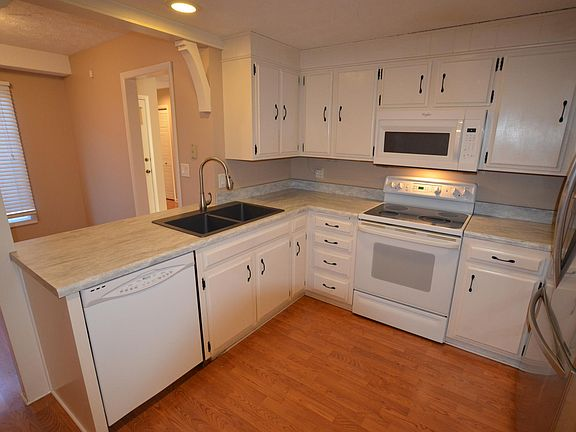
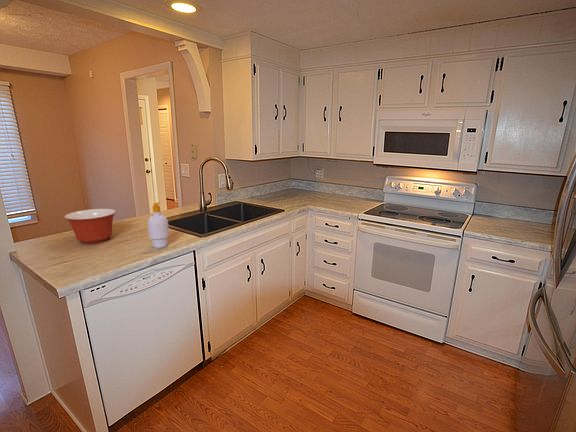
+ mixing bowl [63,208,117,245]
+ soap bottle [147,201,170,249]
